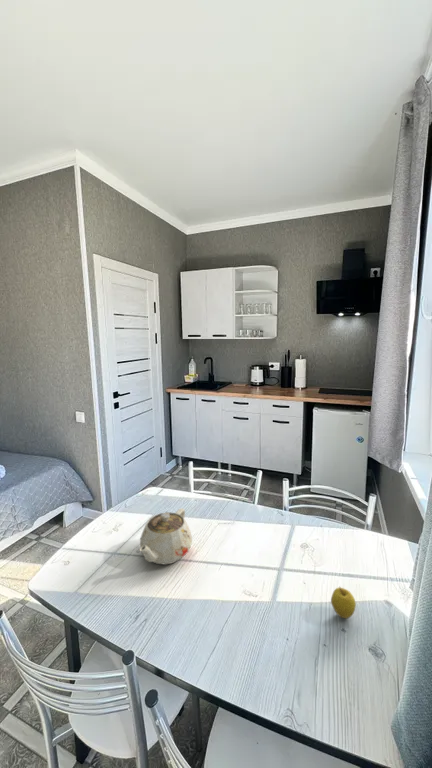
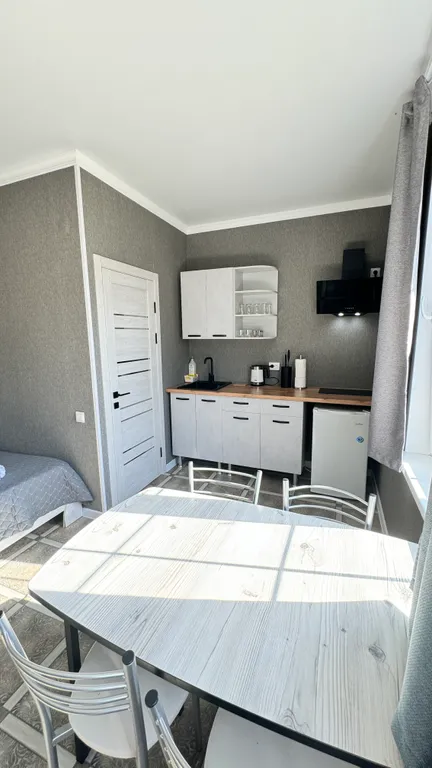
- teapot [139,507,194,566]
- apple [330,586,357,619]
